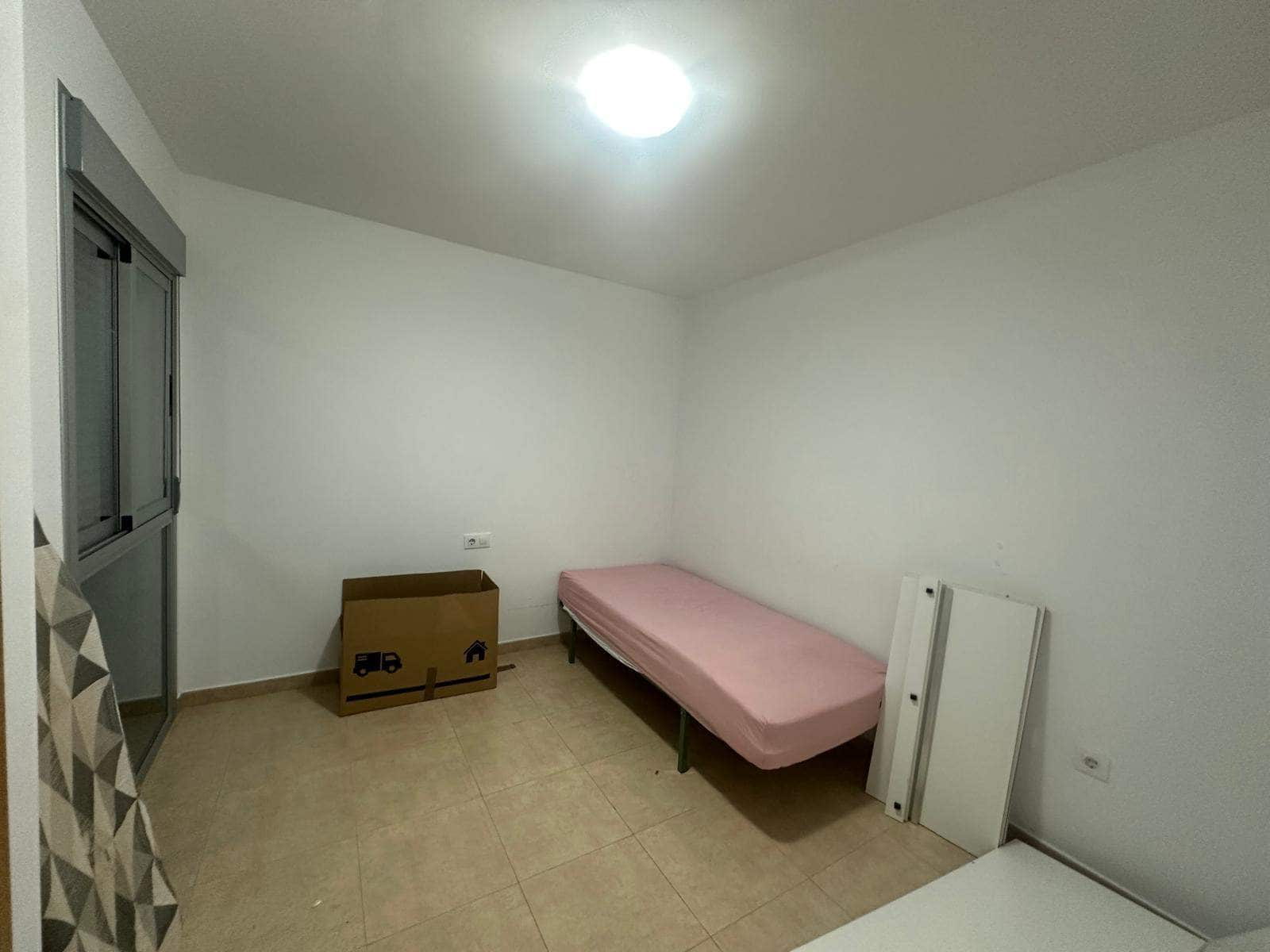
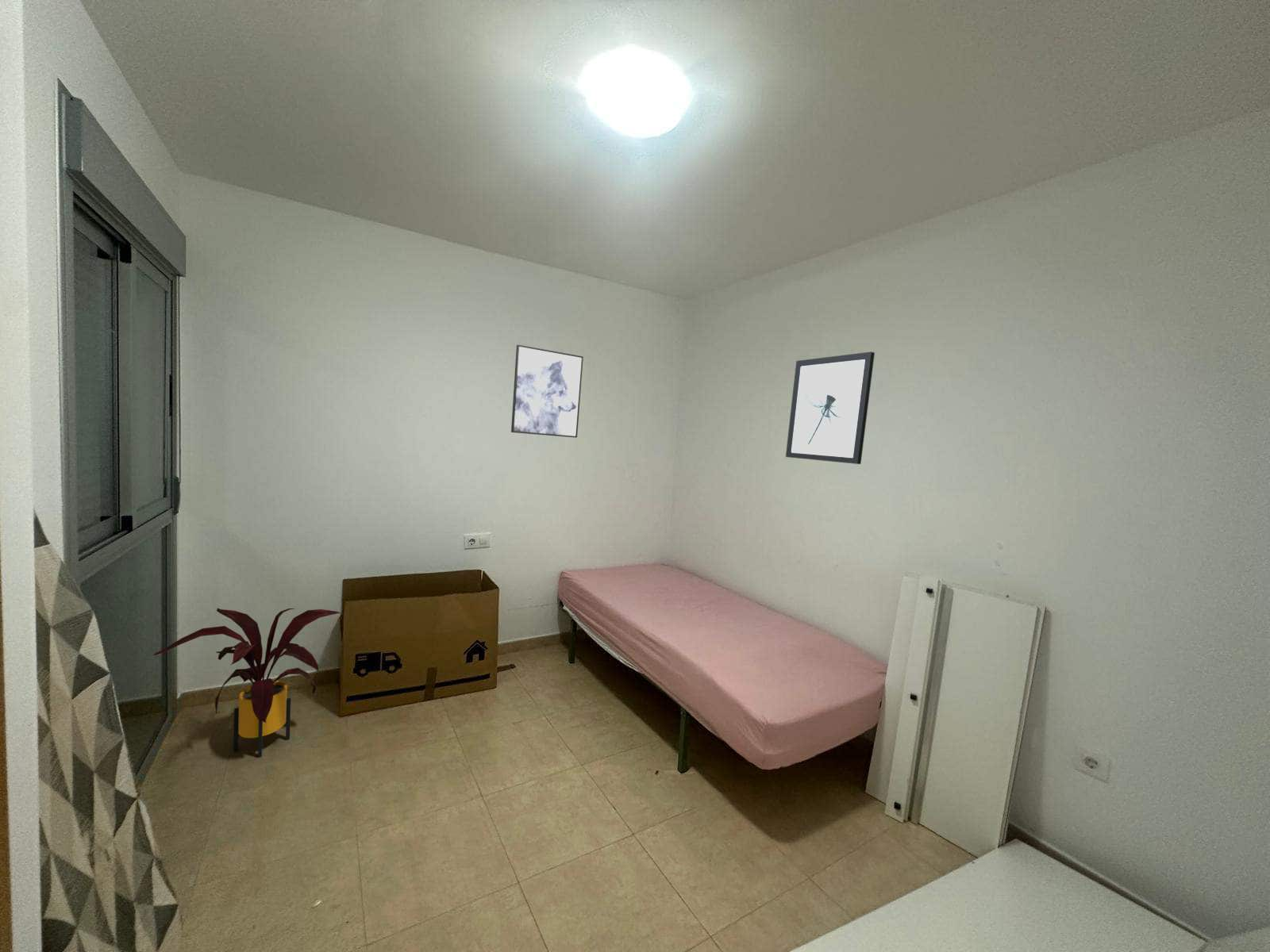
+ wall art [785,351,876,465]
+ house plant [152,608,342,758]
+ wall art [510,344,584,439]
